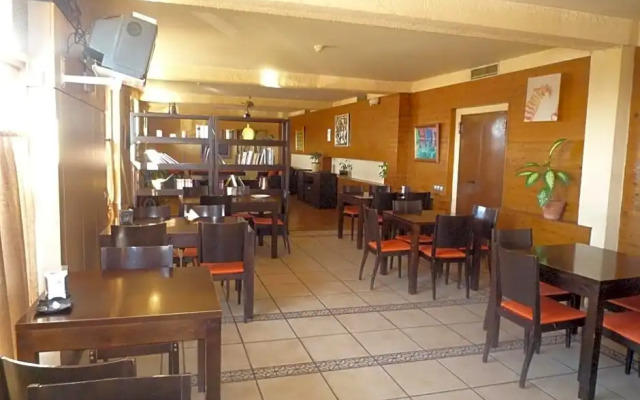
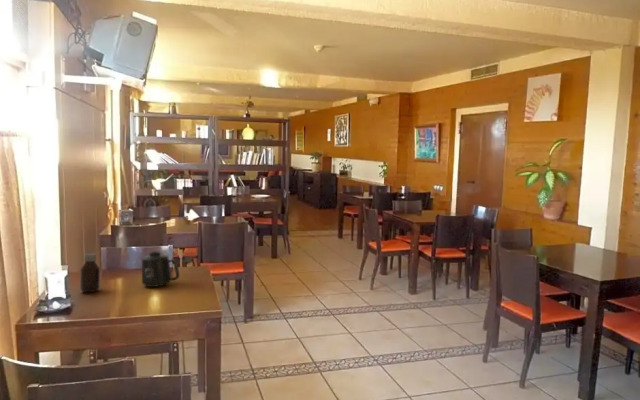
+ mug [140,250,180,288]
+ bottle [79,253,101,293]
